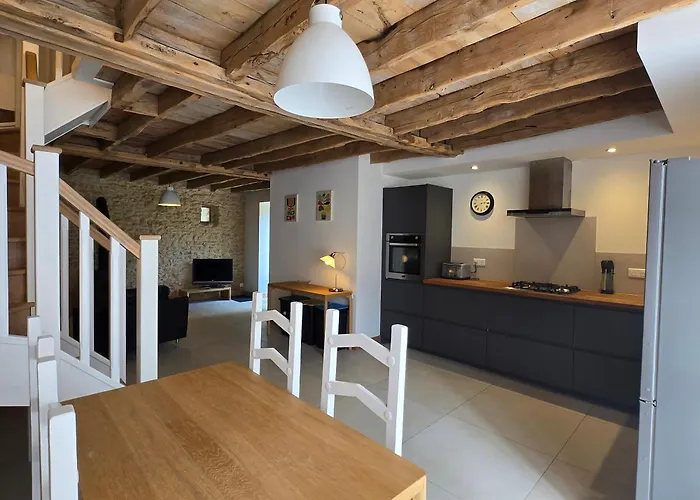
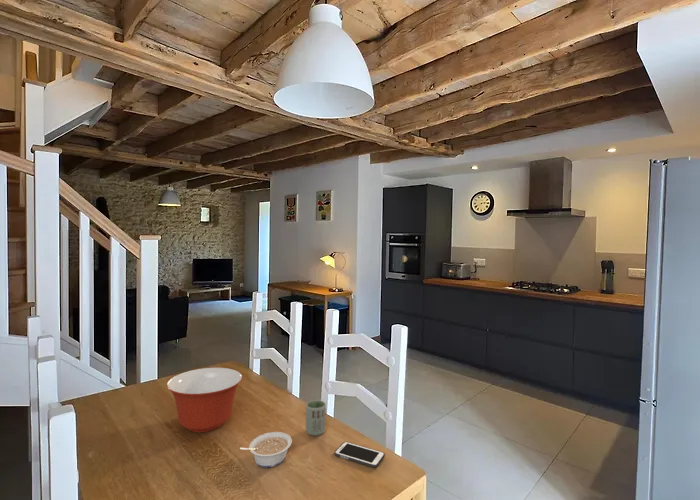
+ cup [305,399,327,437]
+ mixing bowl [166,367,243,433]
+ cell phone [333,441,386,469]
+ legume [239,431,293,468]
